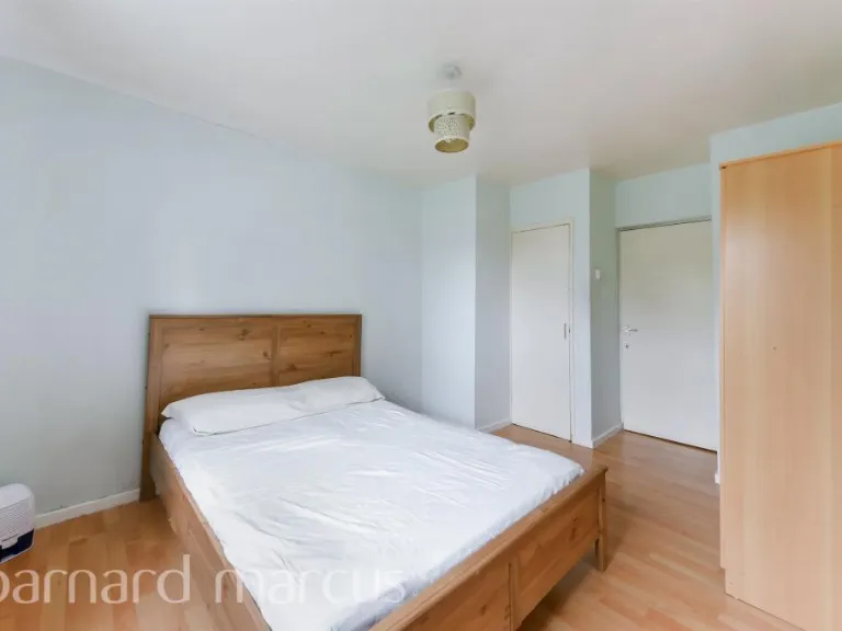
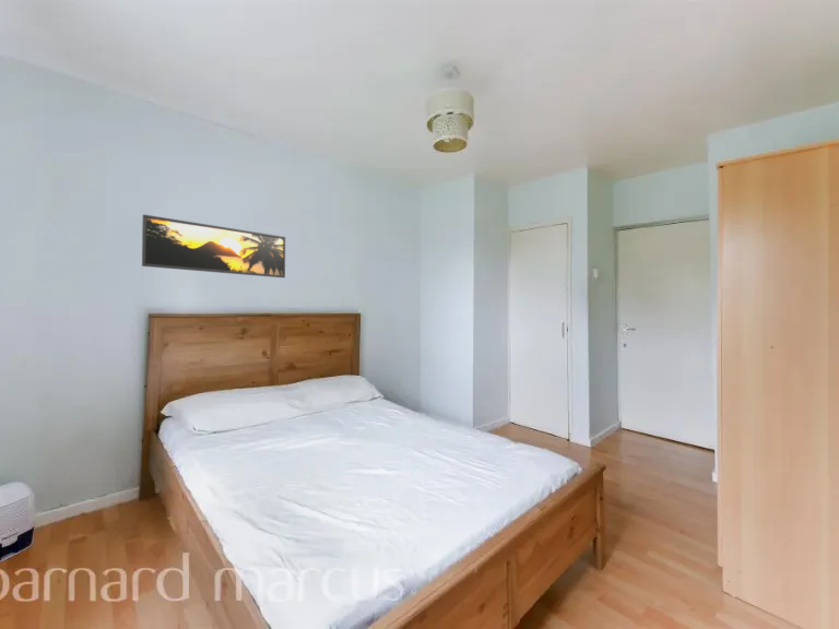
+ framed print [141,213,286,278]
